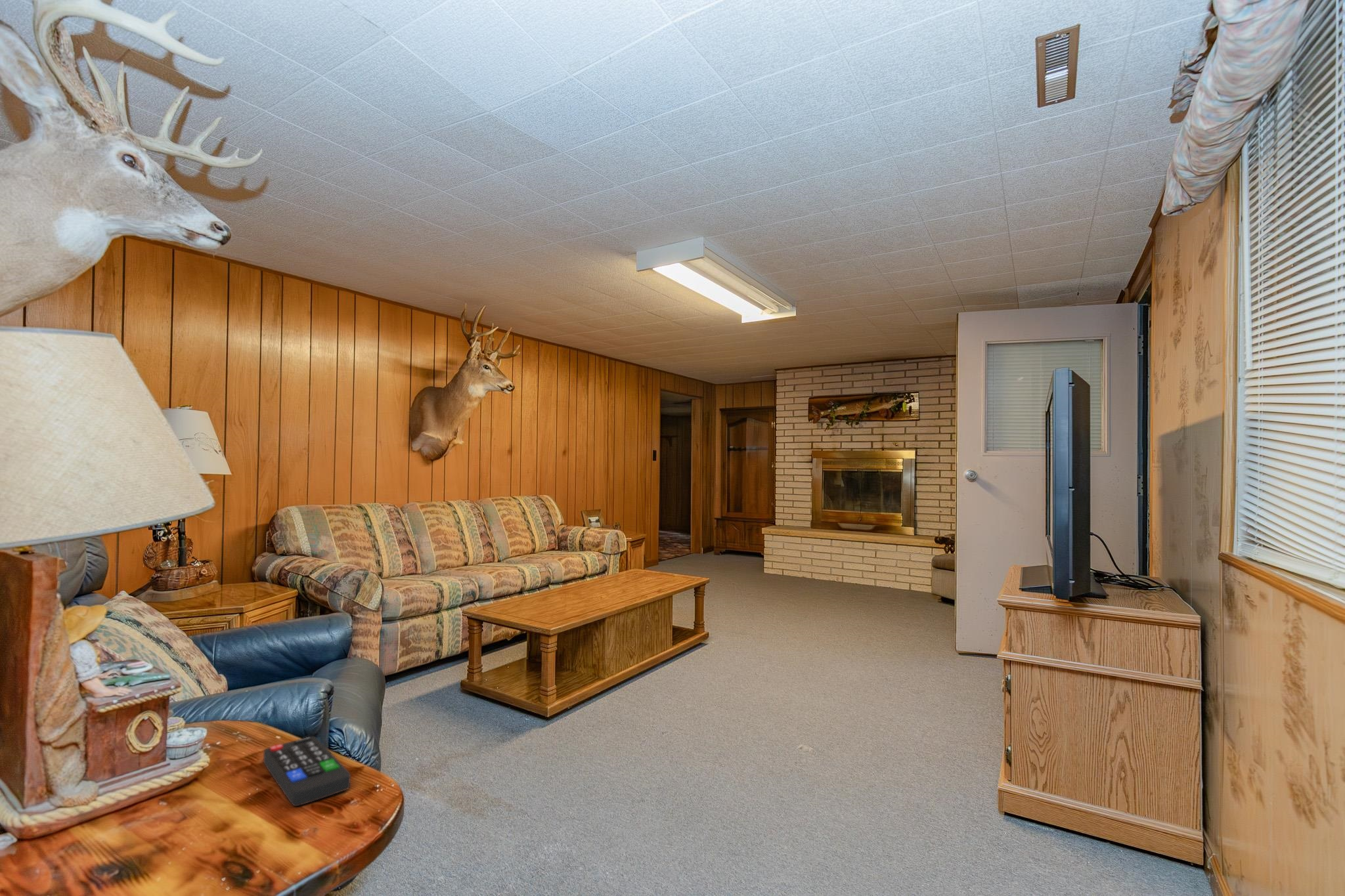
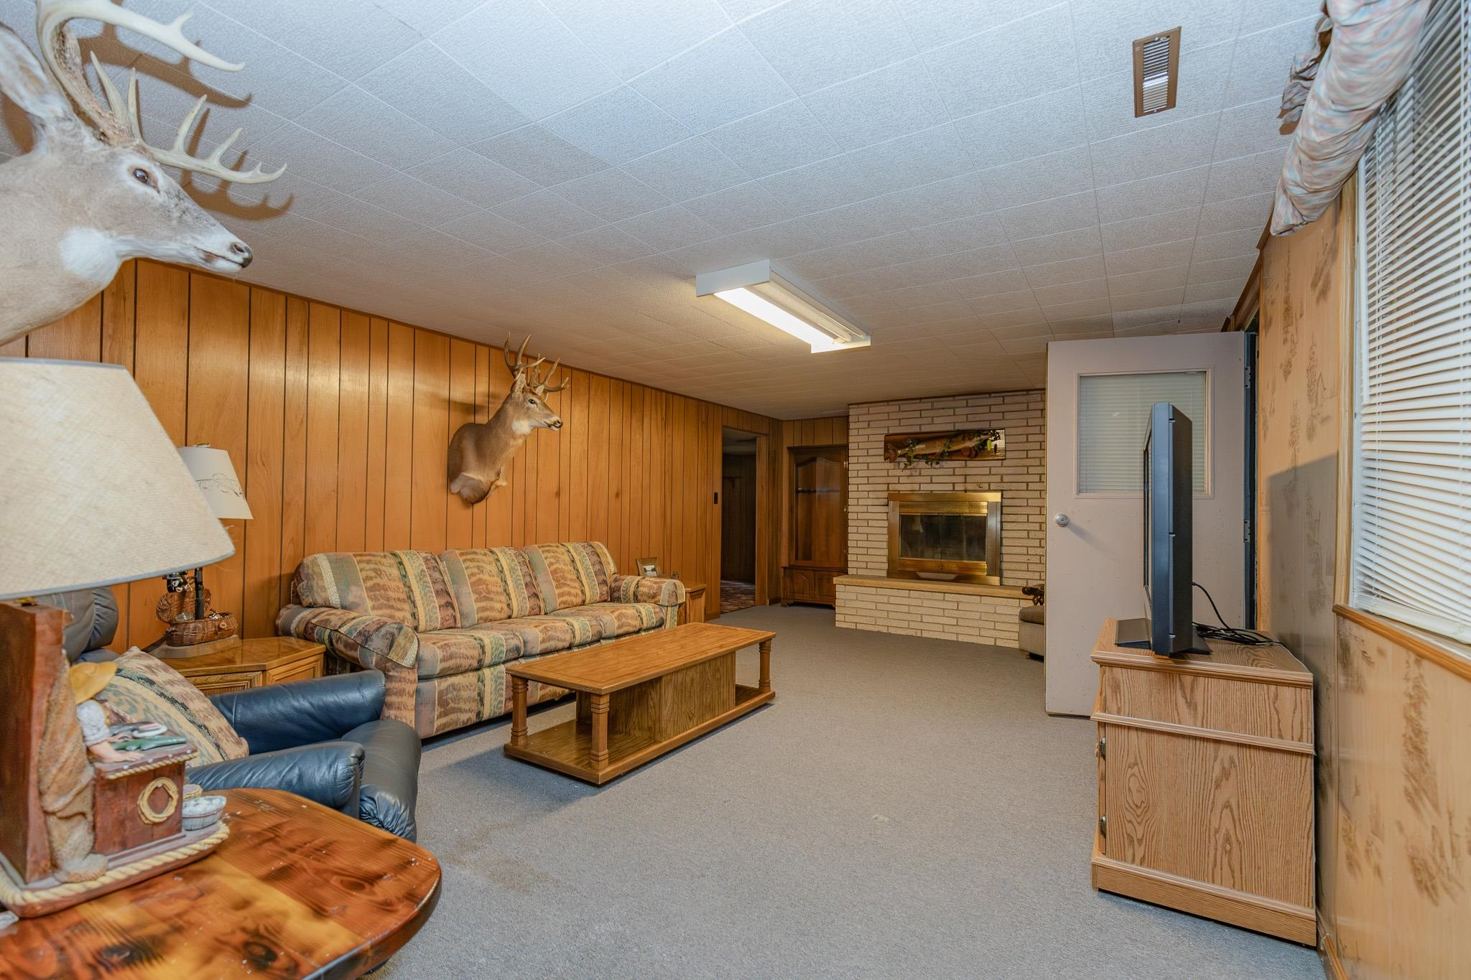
- remote control [263,736,351,807]
